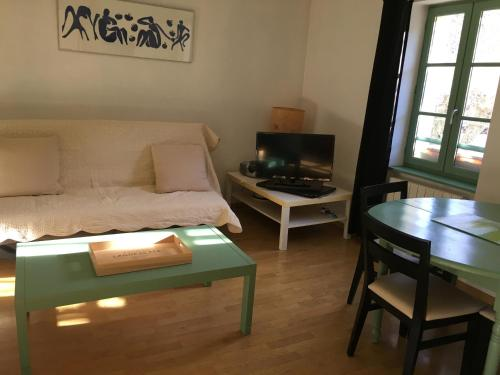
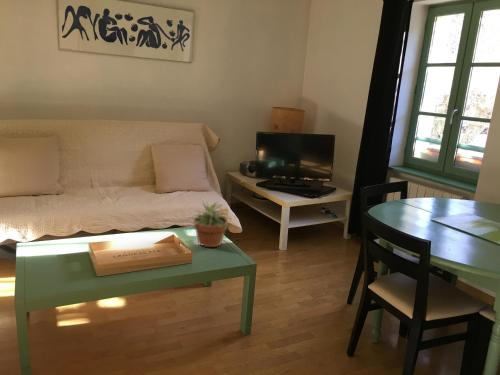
+ potted plant [186,199,231,248]
